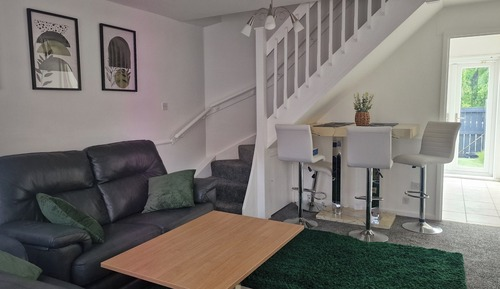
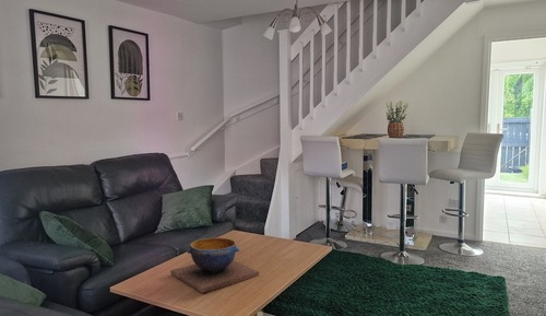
+ decorative bowl [169,237,260,294]
